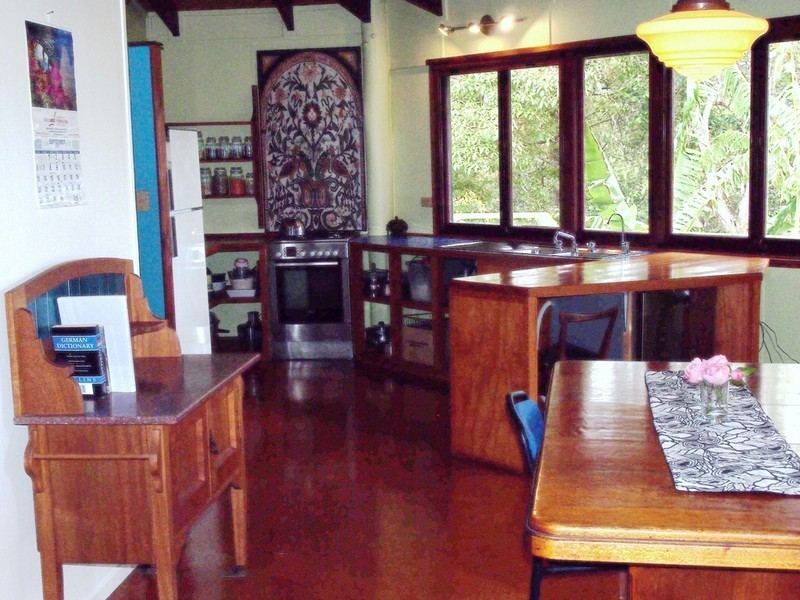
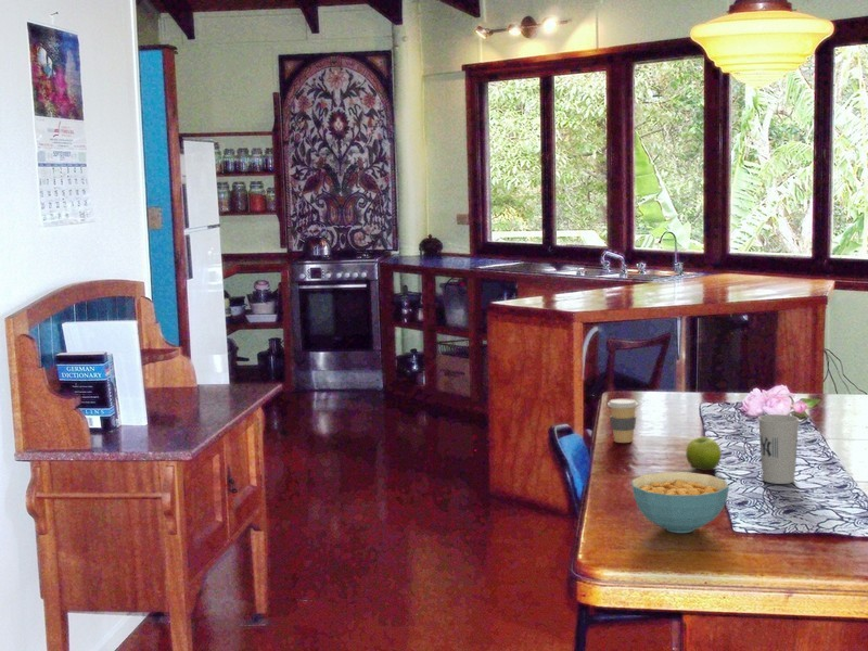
+ coffee cup [607,398,639,444]
+ fruit [685,436,723,472]
+ cereal bowl [630,471,730,534]
+ cup [757,413,800,485]
